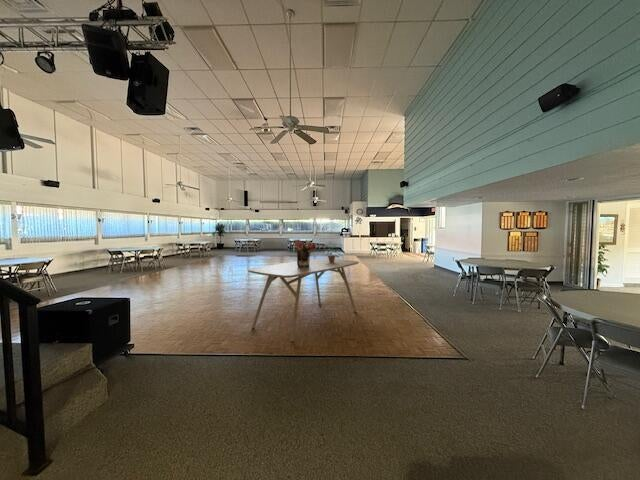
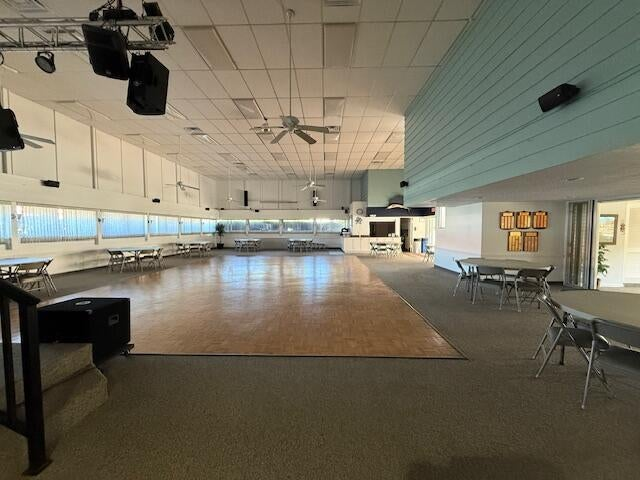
- dining table [246,257,360,342]
- potted plant [322,241,342,262]
- bouquet [293,239,317,267]
